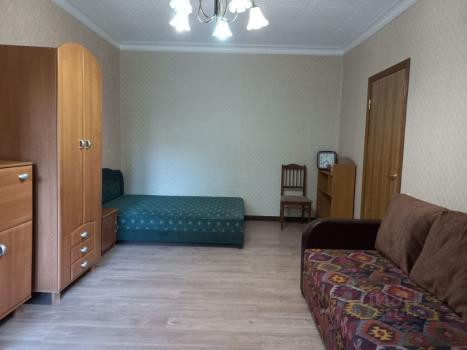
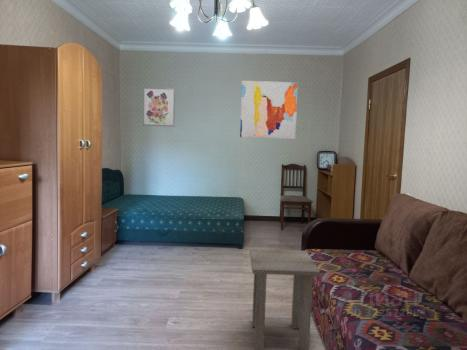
+ side table [249,248,321,350]
+ wall art [142,86,176,127]
+ wall art [239,80,299,140]
